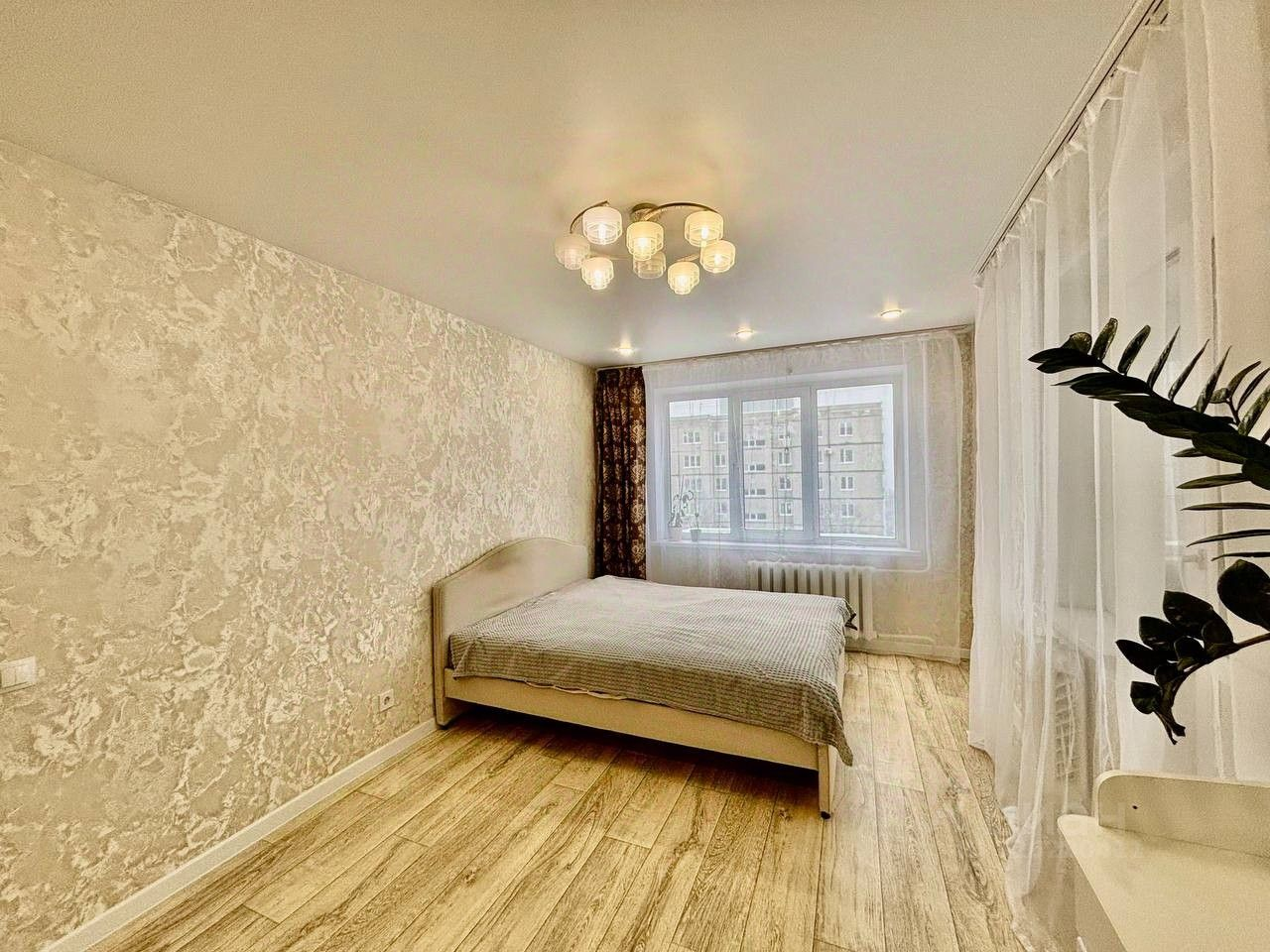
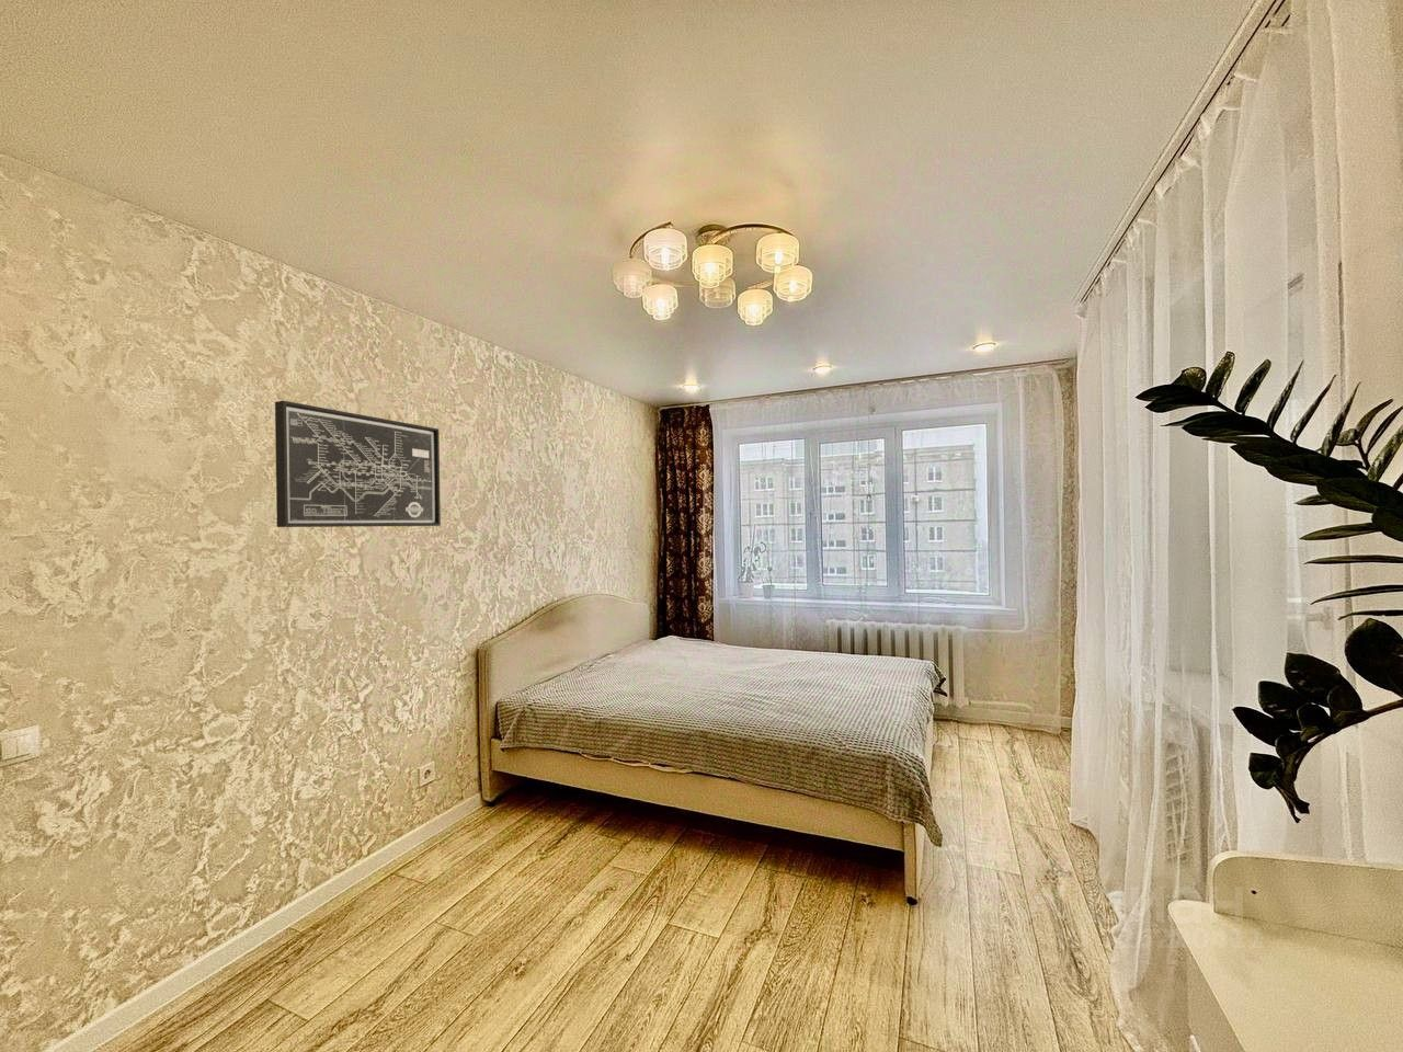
+ wall art [274,400,442,528]
